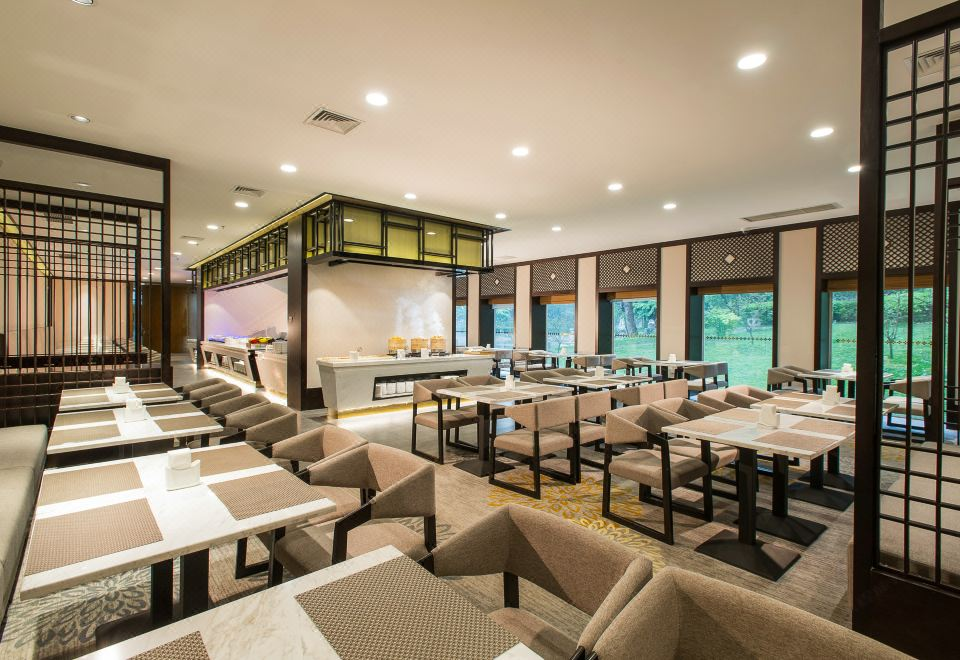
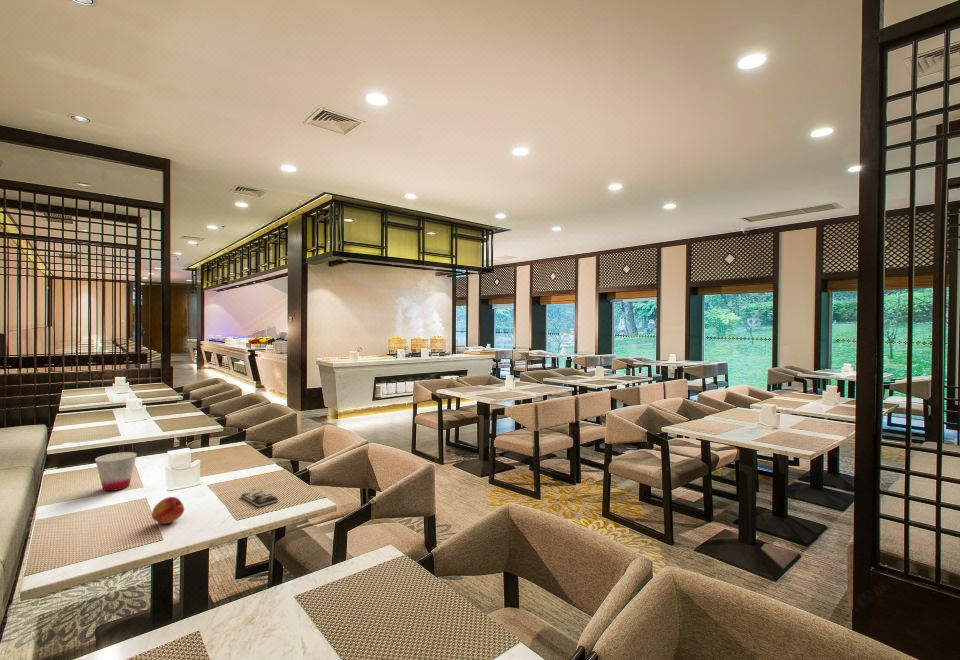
+ smartphone [240,487,280,508]
+ fruit [151,496,185,525]
+ cup [94,451,138,492]
